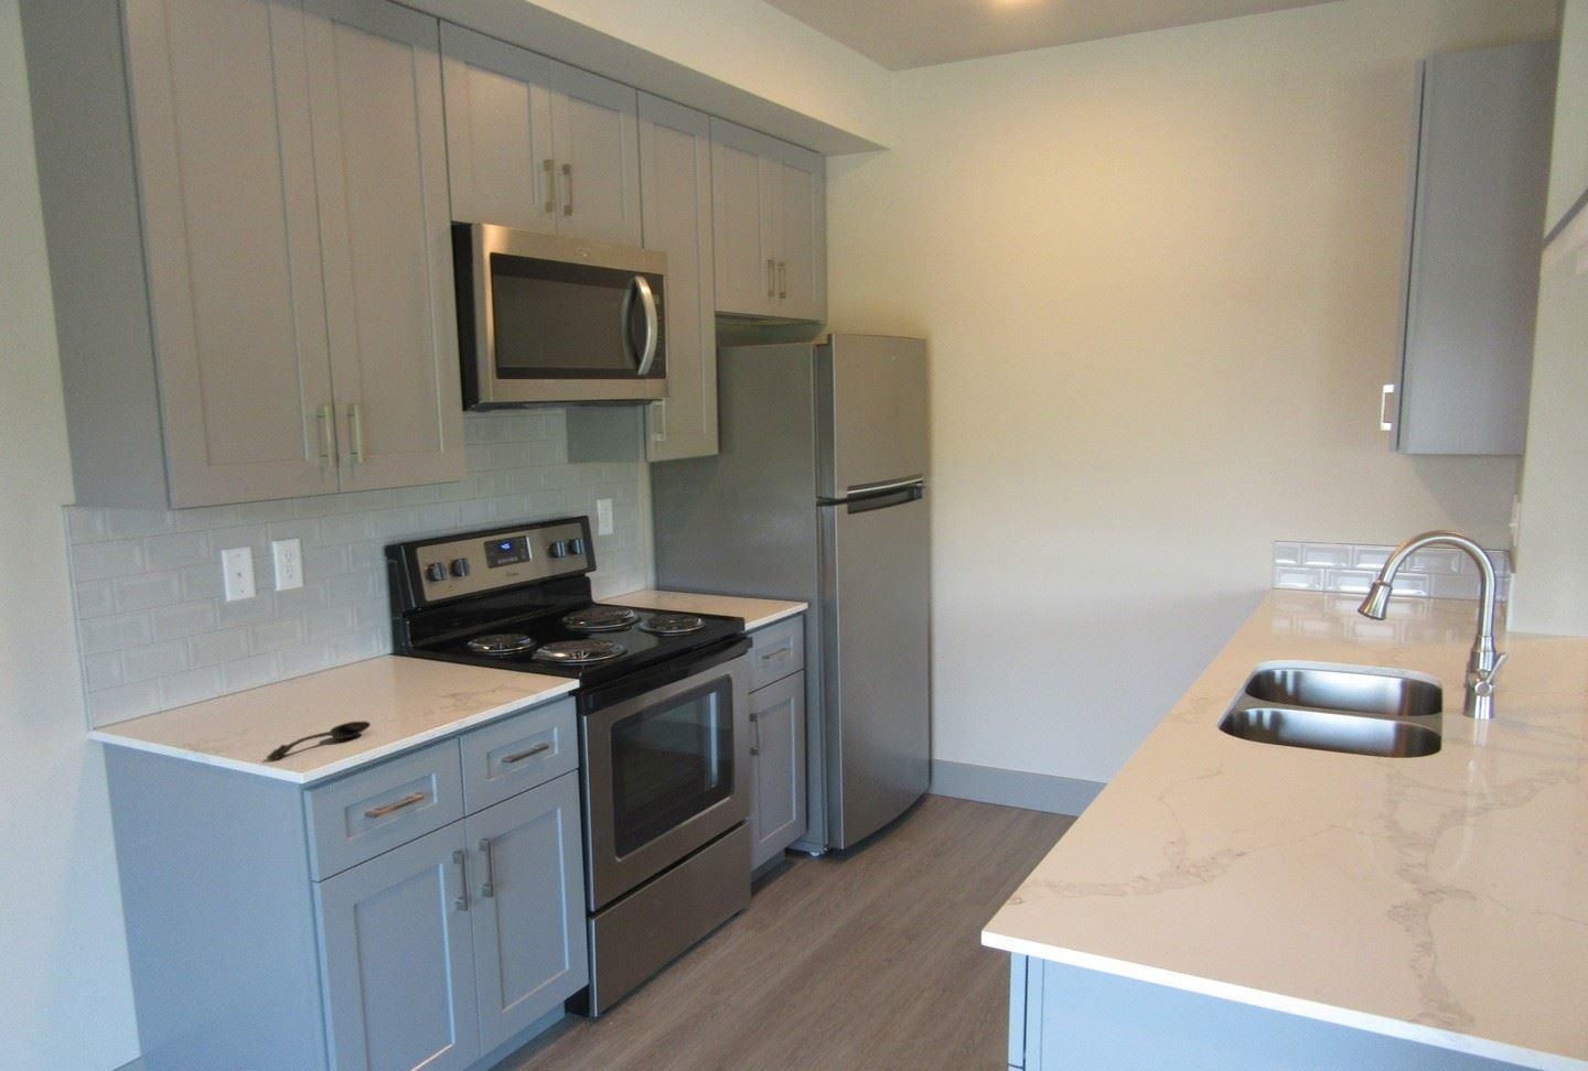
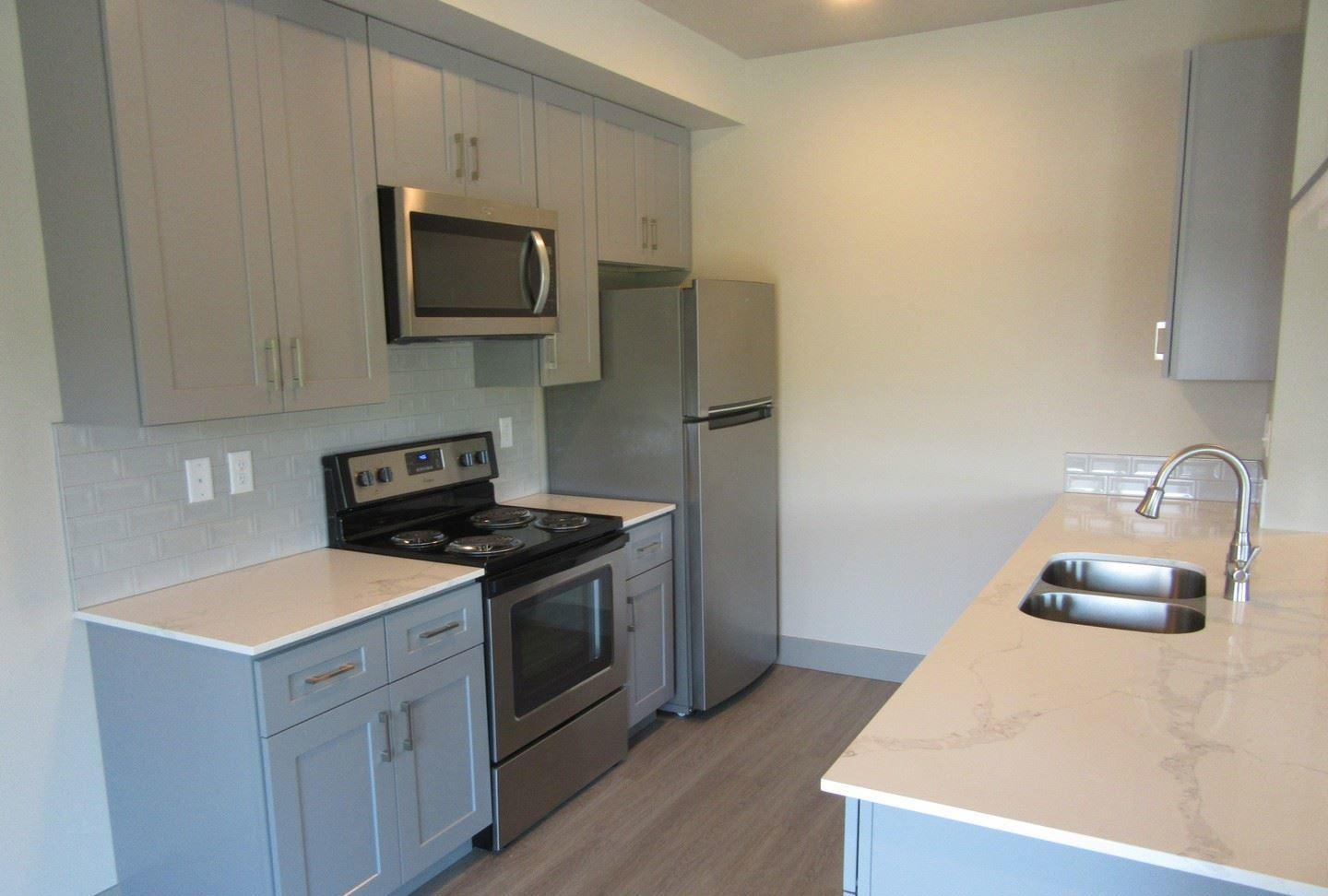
- spoon [265,721,372,760]
